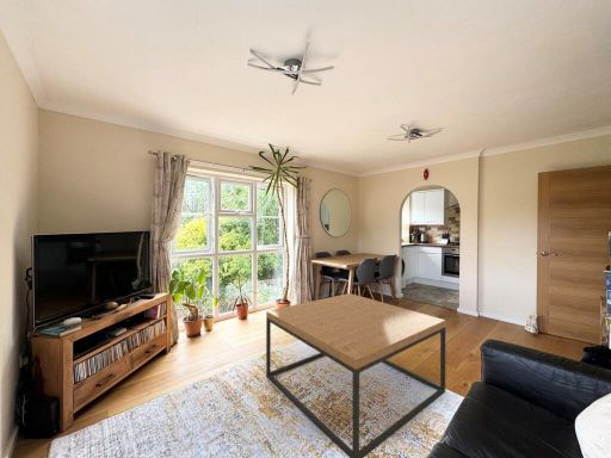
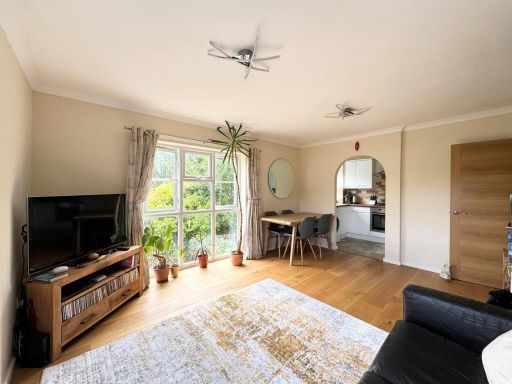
- coffee table [265,292,446,458]
